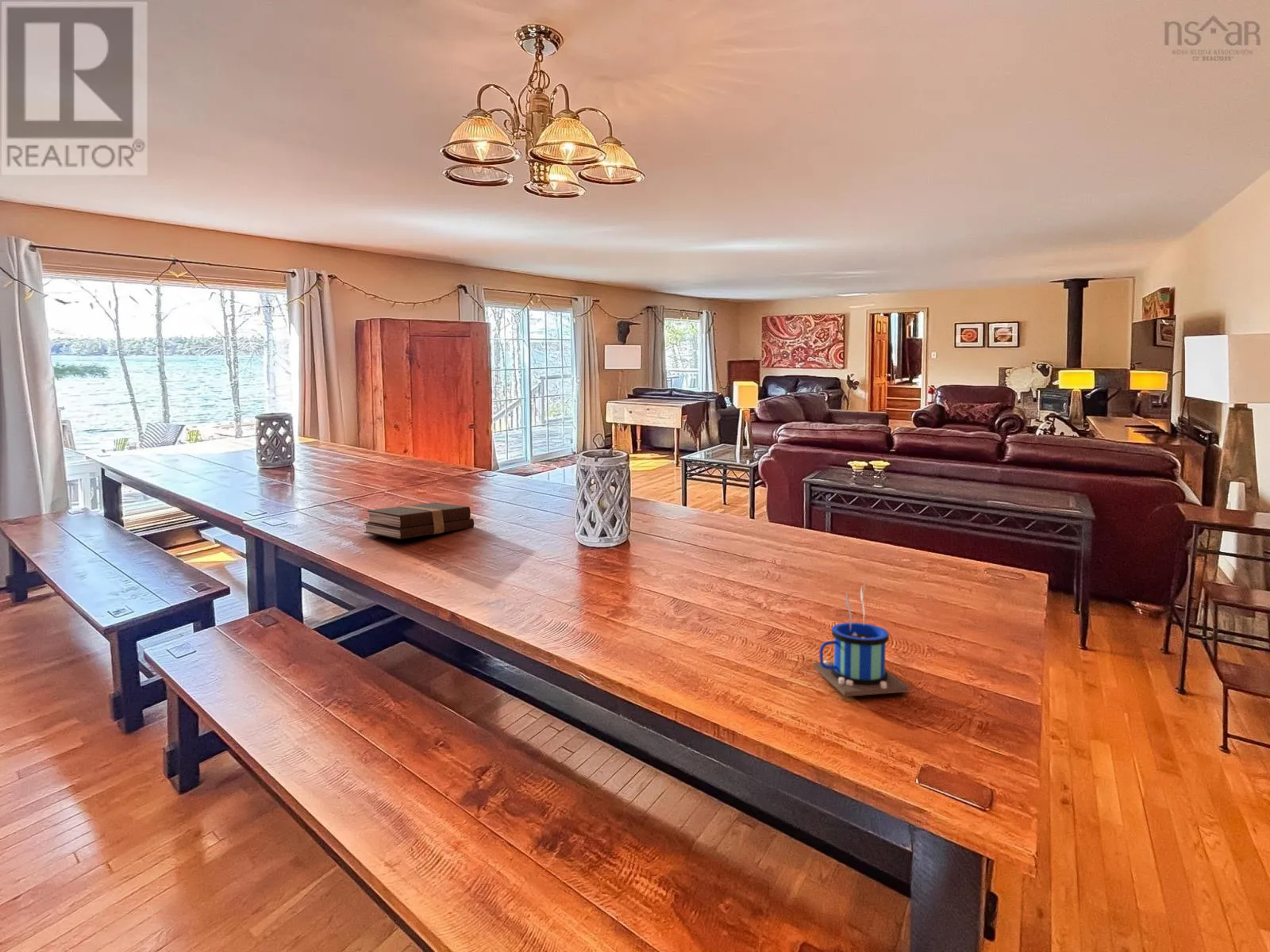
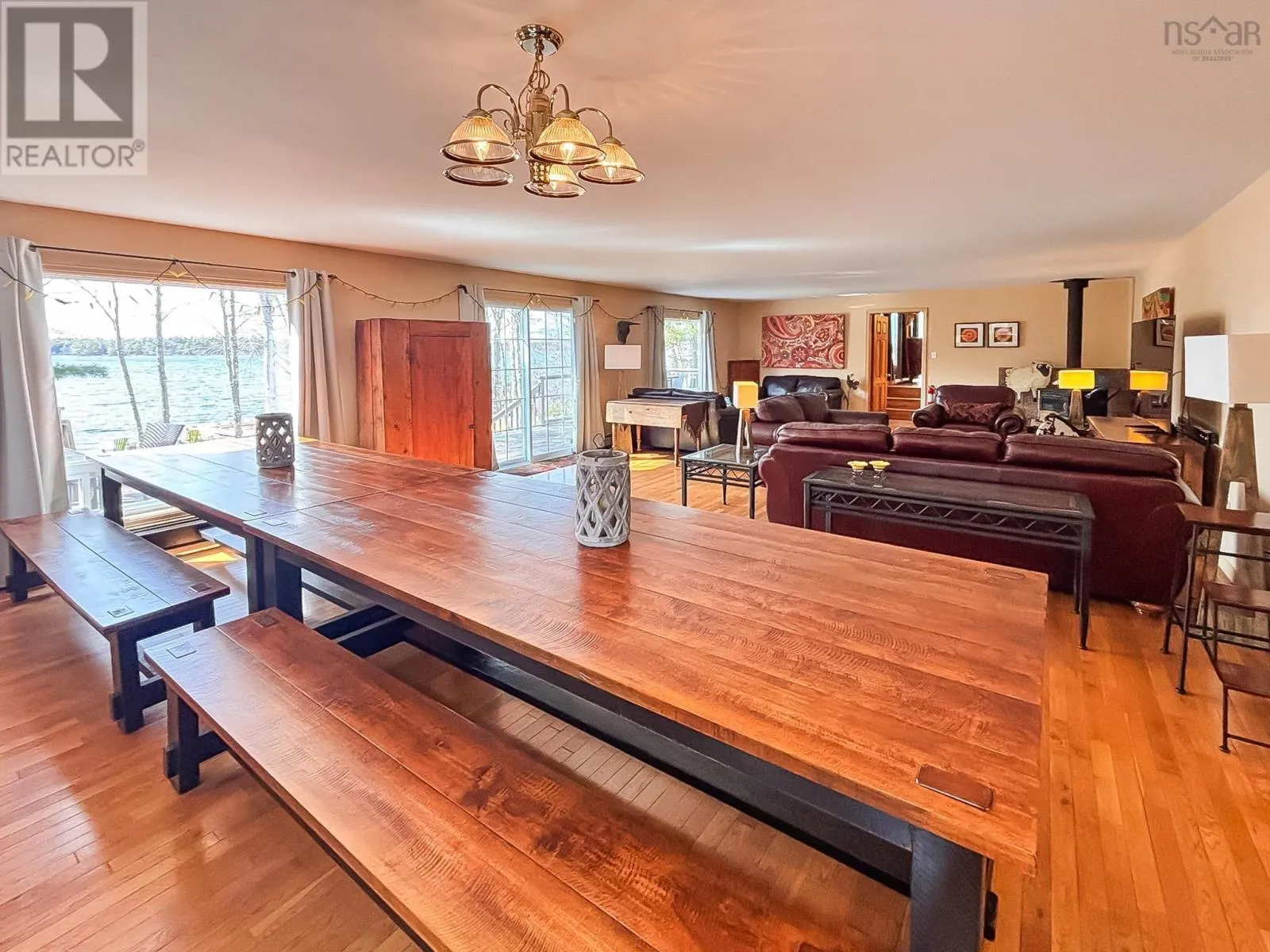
- mug [812,576,910,697]
- book [363,501,475,540]
